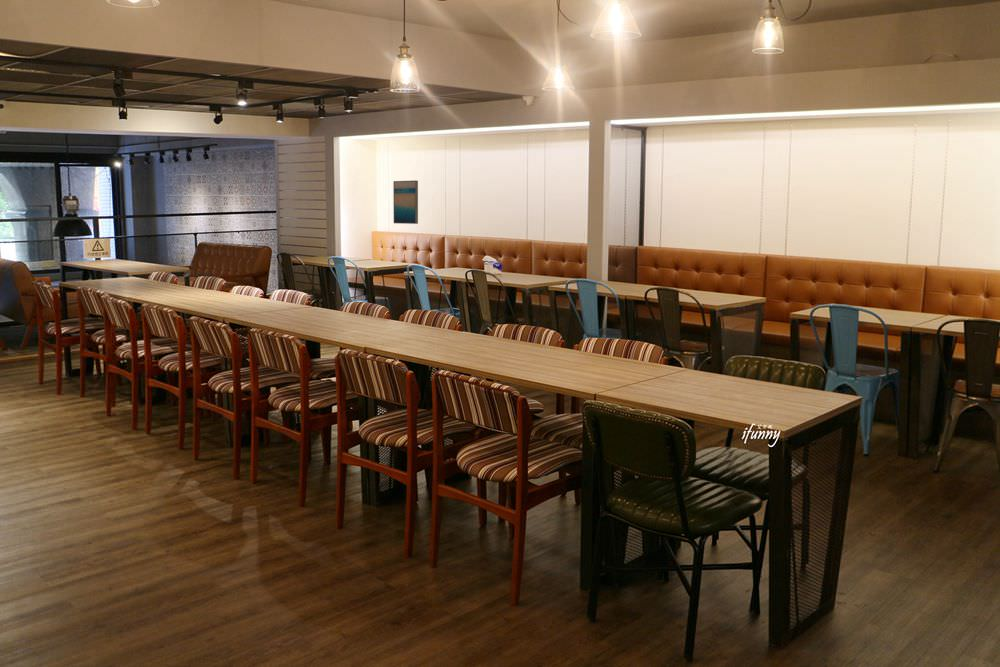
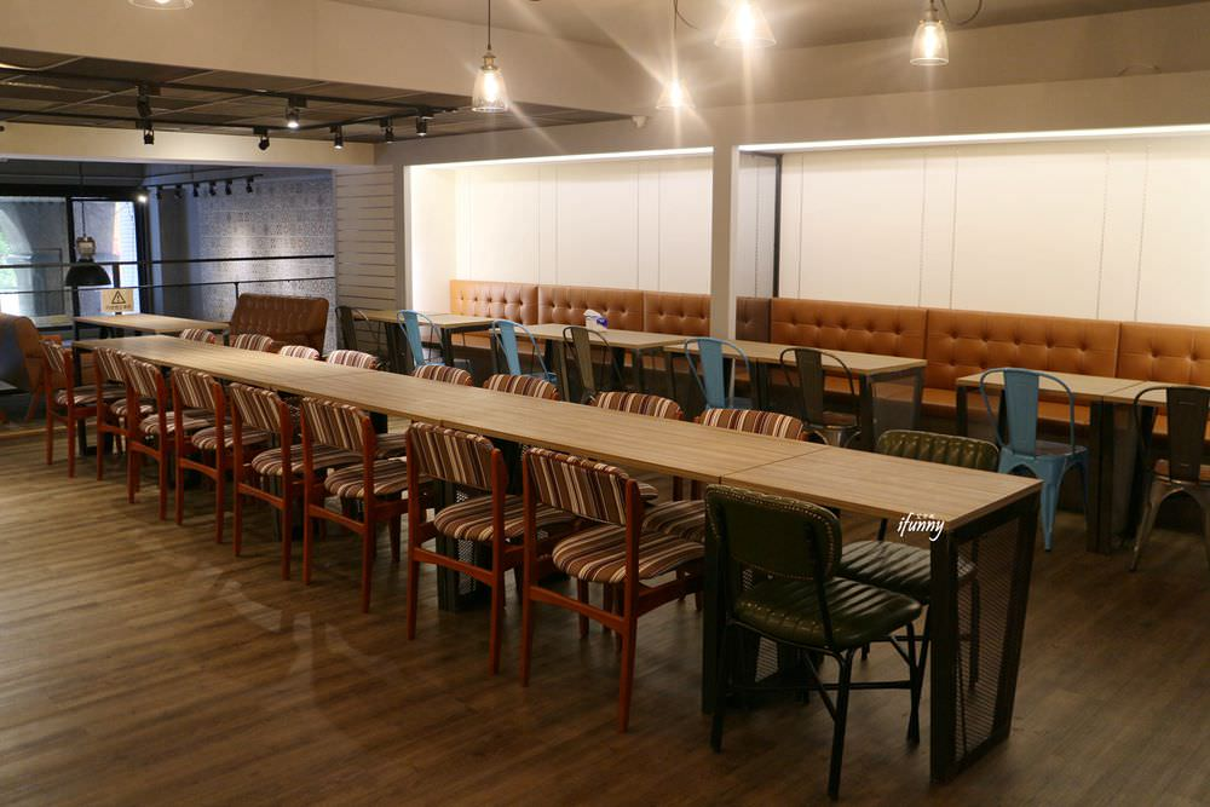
- wall art [392,179,419,225]
